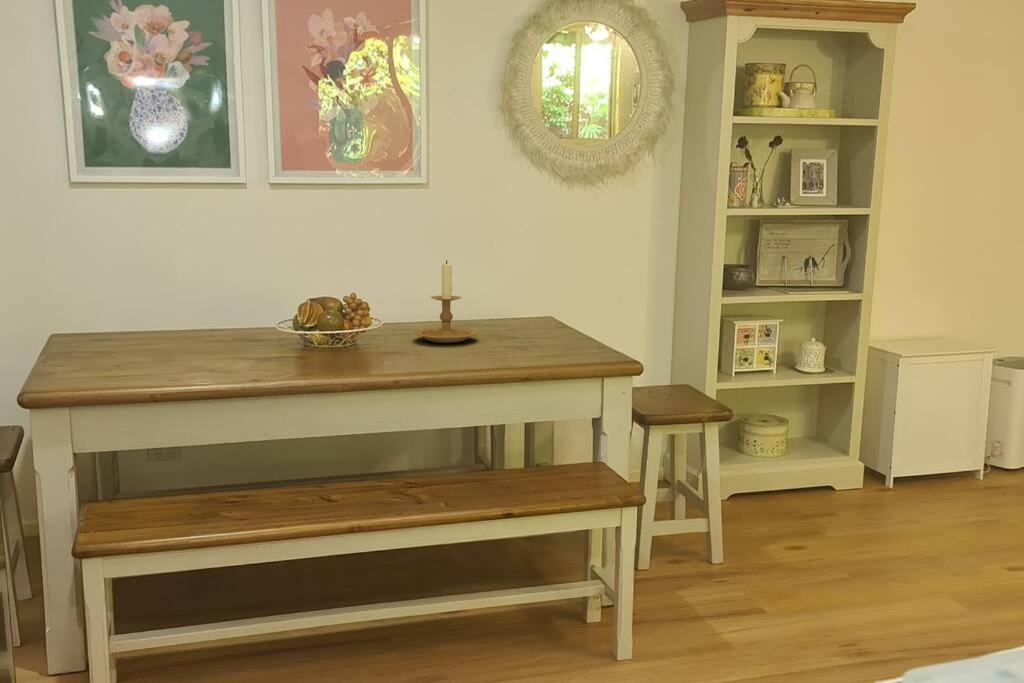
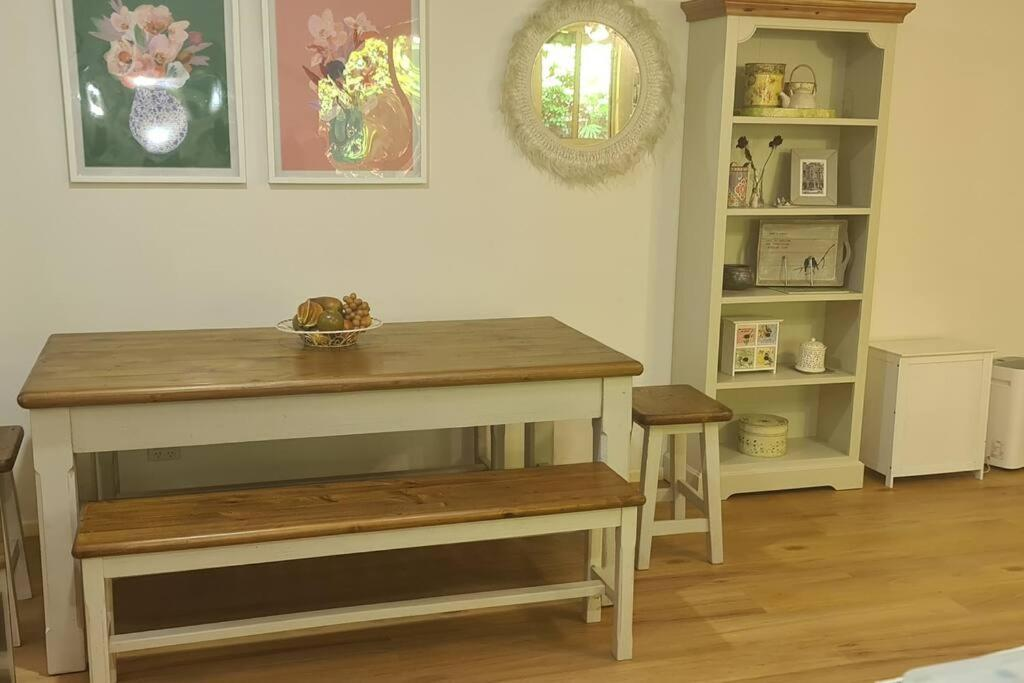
- candle holder [413,259,479,344]
